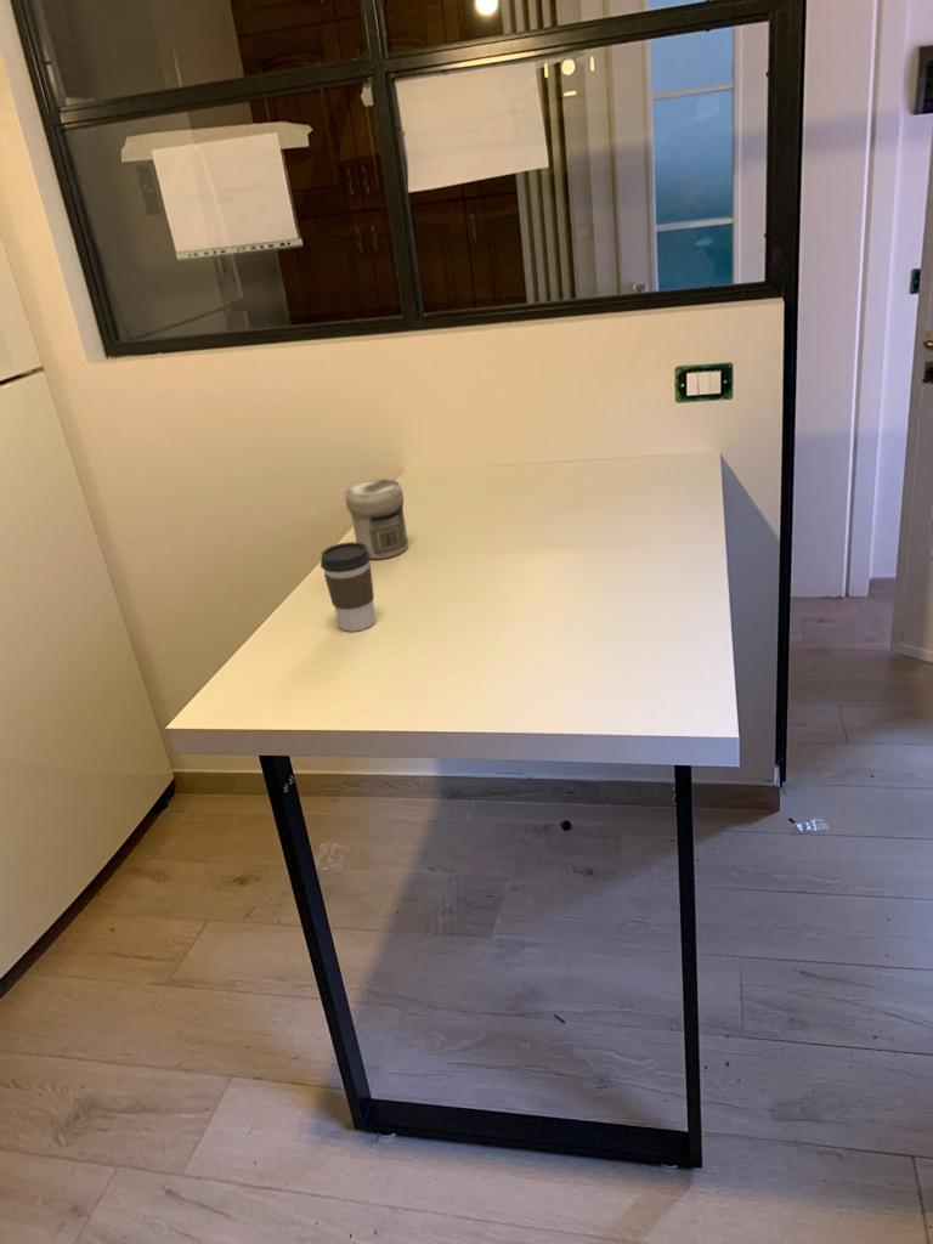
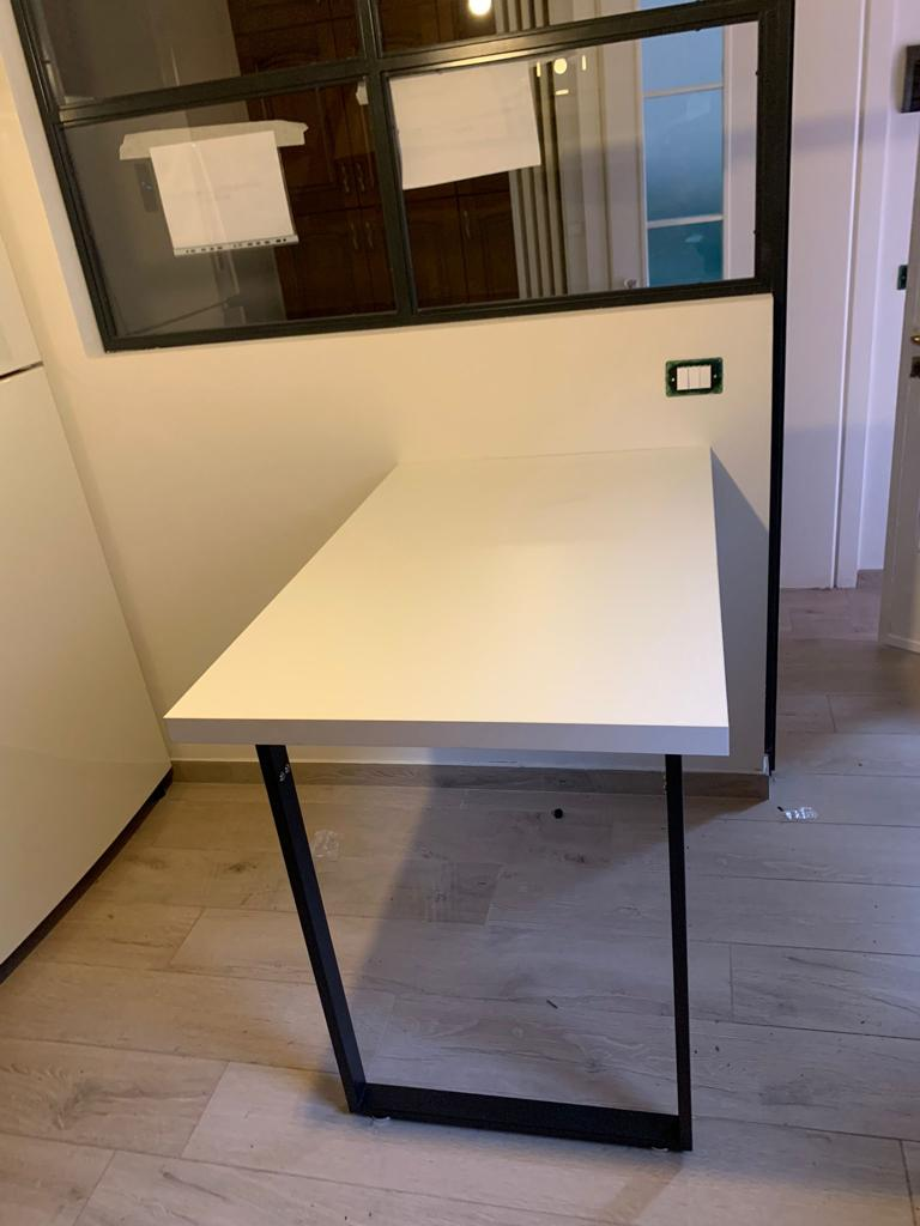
- jar [345,479,408,560]
- coffee cup [320,541,377,633]
